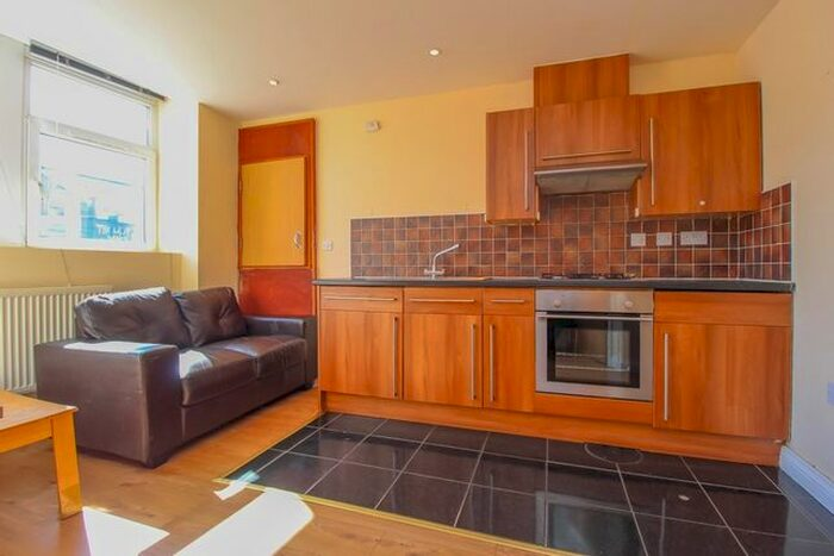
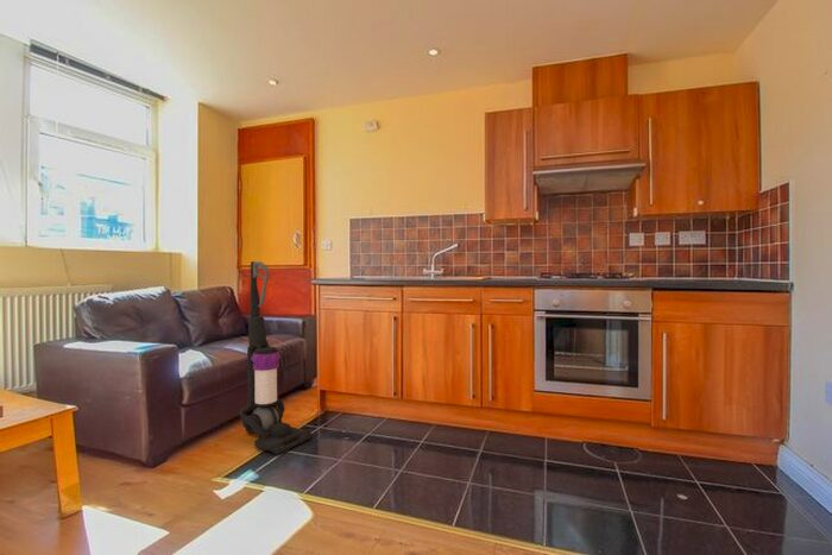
+ vacuum cleaner [239,260,314,455]
